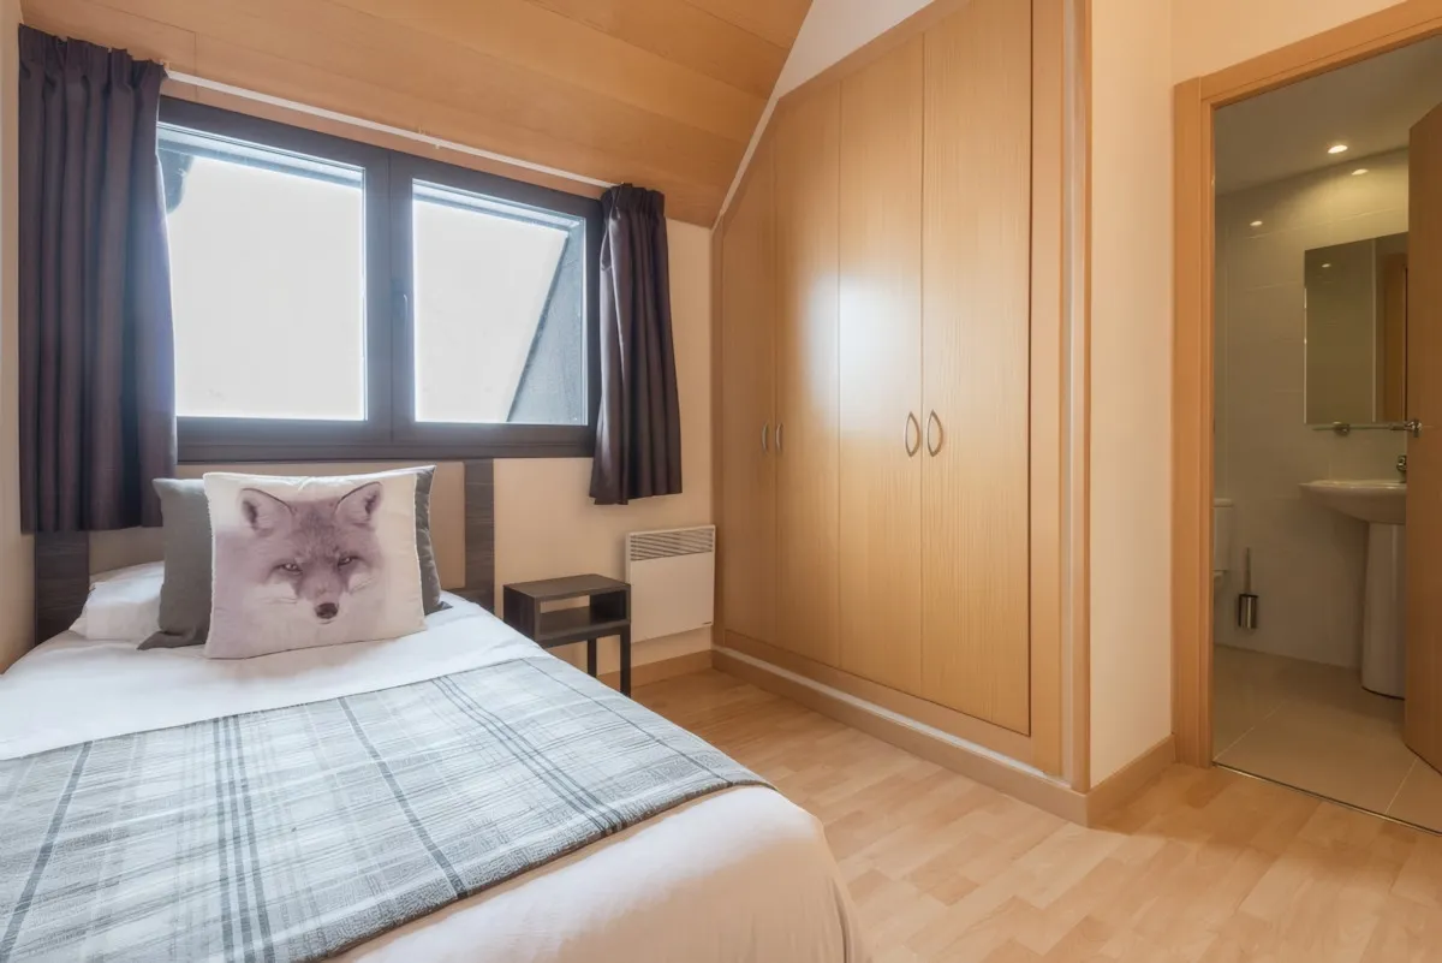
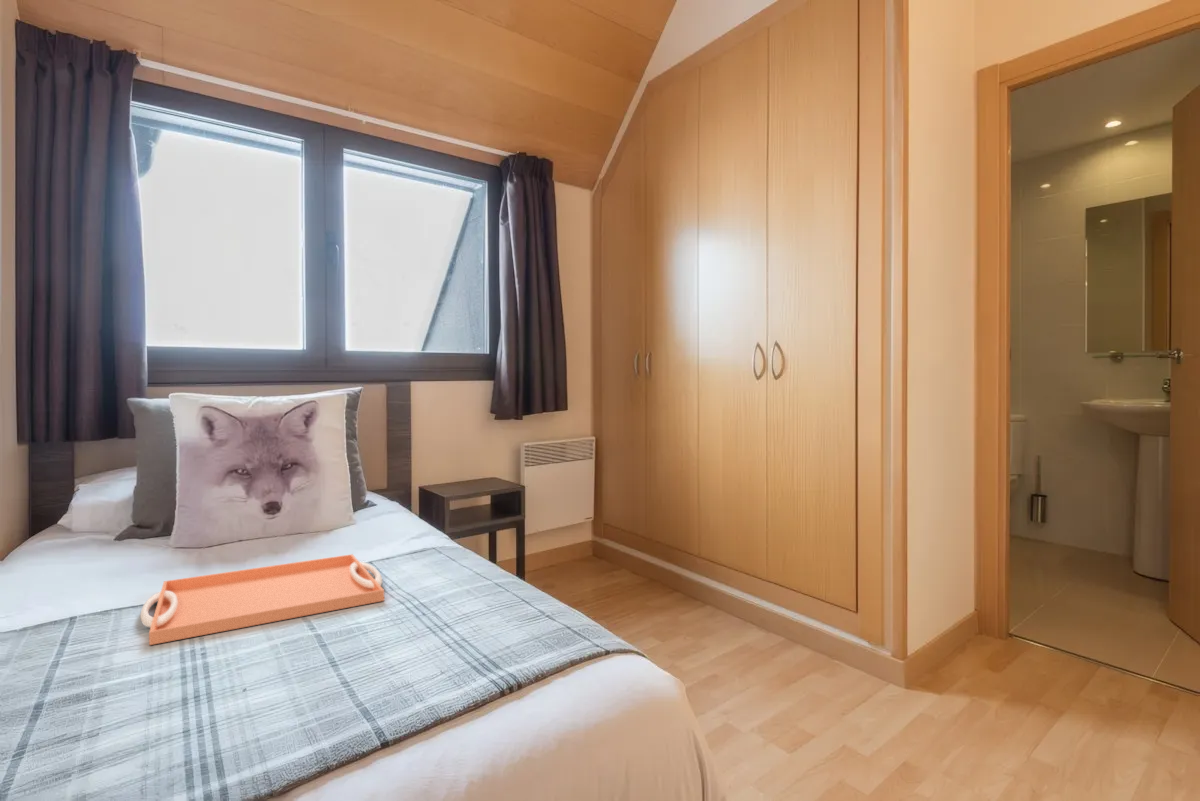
+ serving tray [139,553,385,646]
